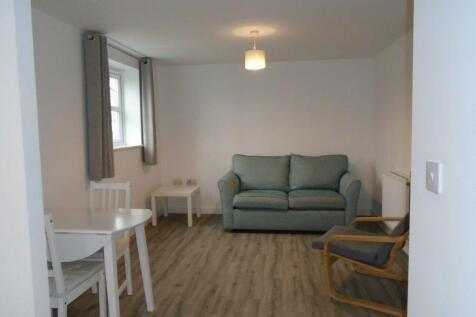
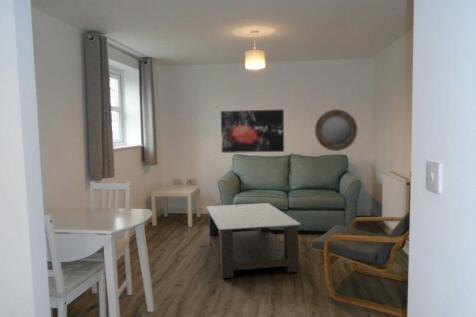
+ wall art [220,108,285,154]
+ home mirror [314,109,358,152]
+ coffee table [205,202,302,279]
